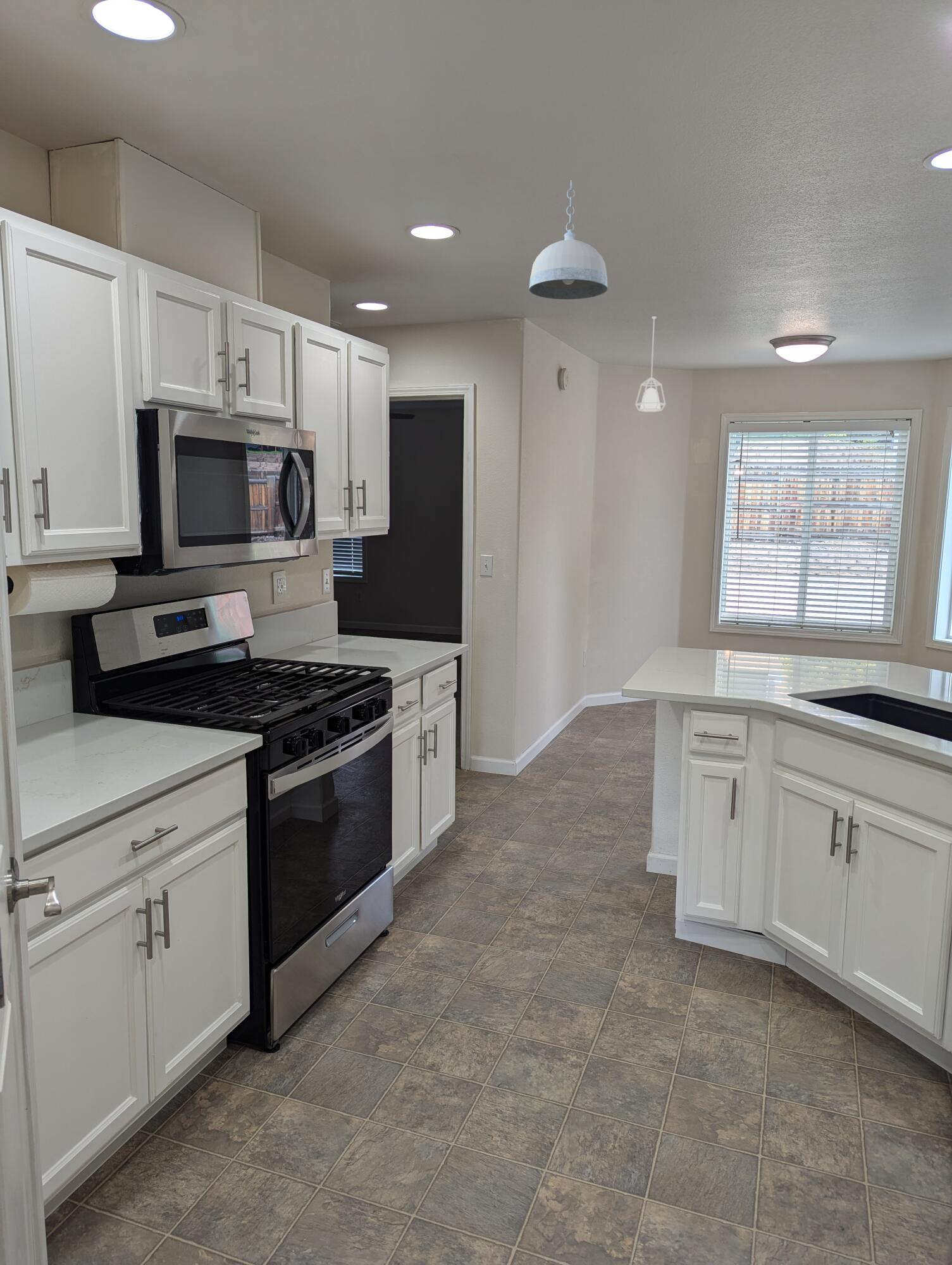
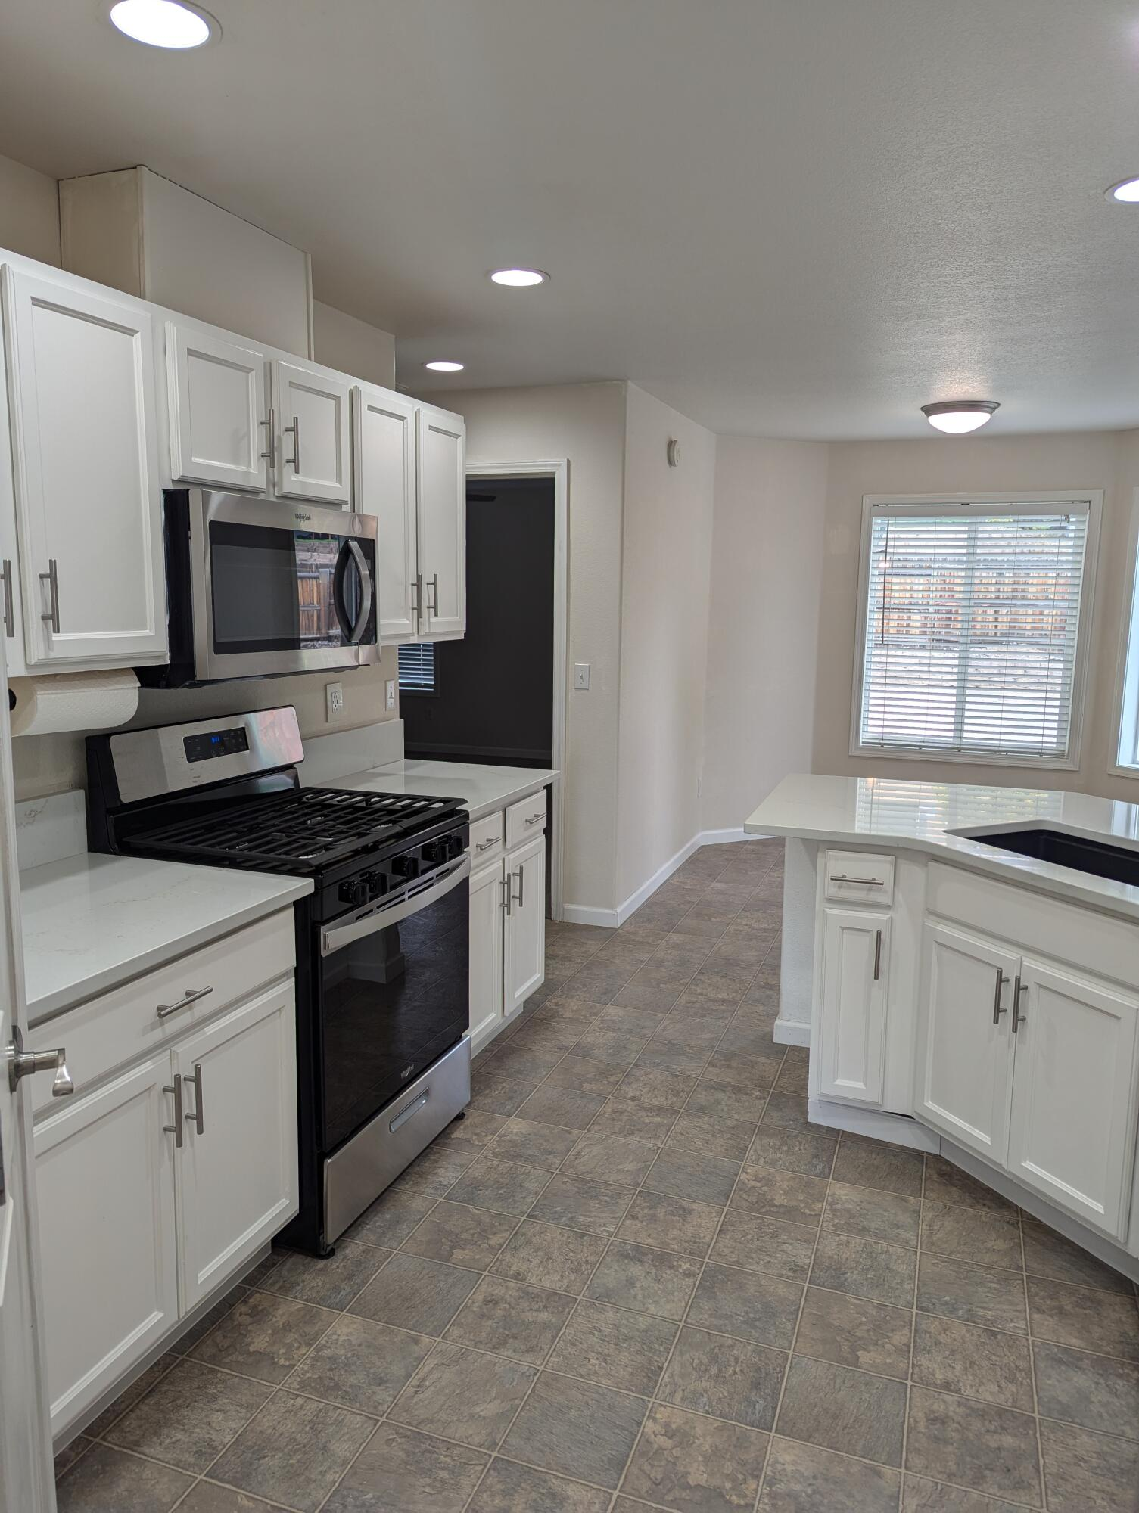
- pendant light [528,179,609,300]
- pendant lamp [634,316,666,412]
